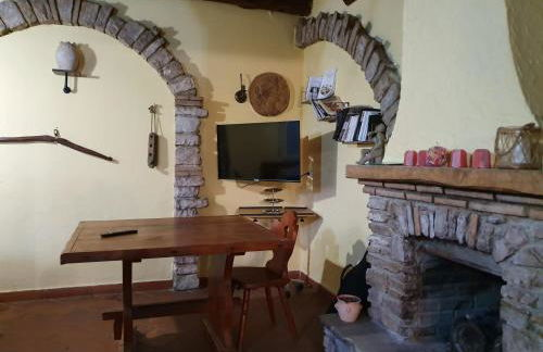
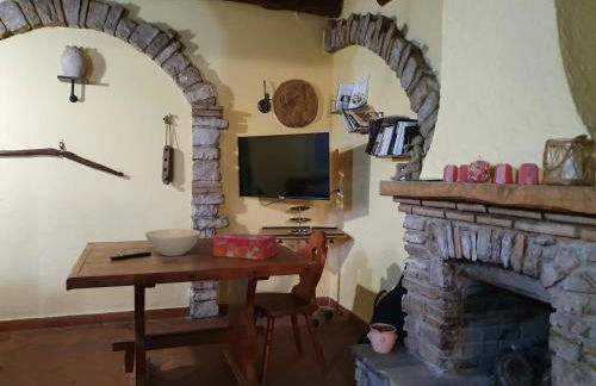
+ tissue box [212,231,278,261]
+ bowl [144,228,201,257]
